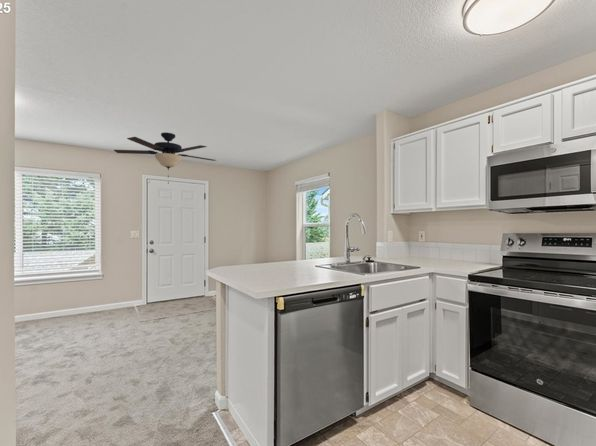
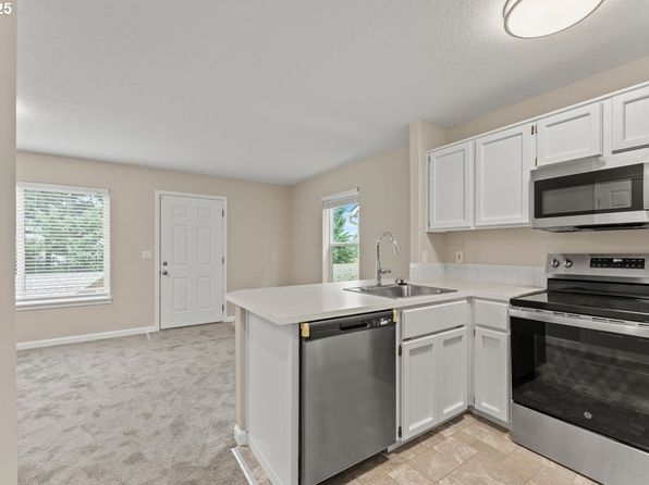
- ceiling fan [113,131,217,185]
